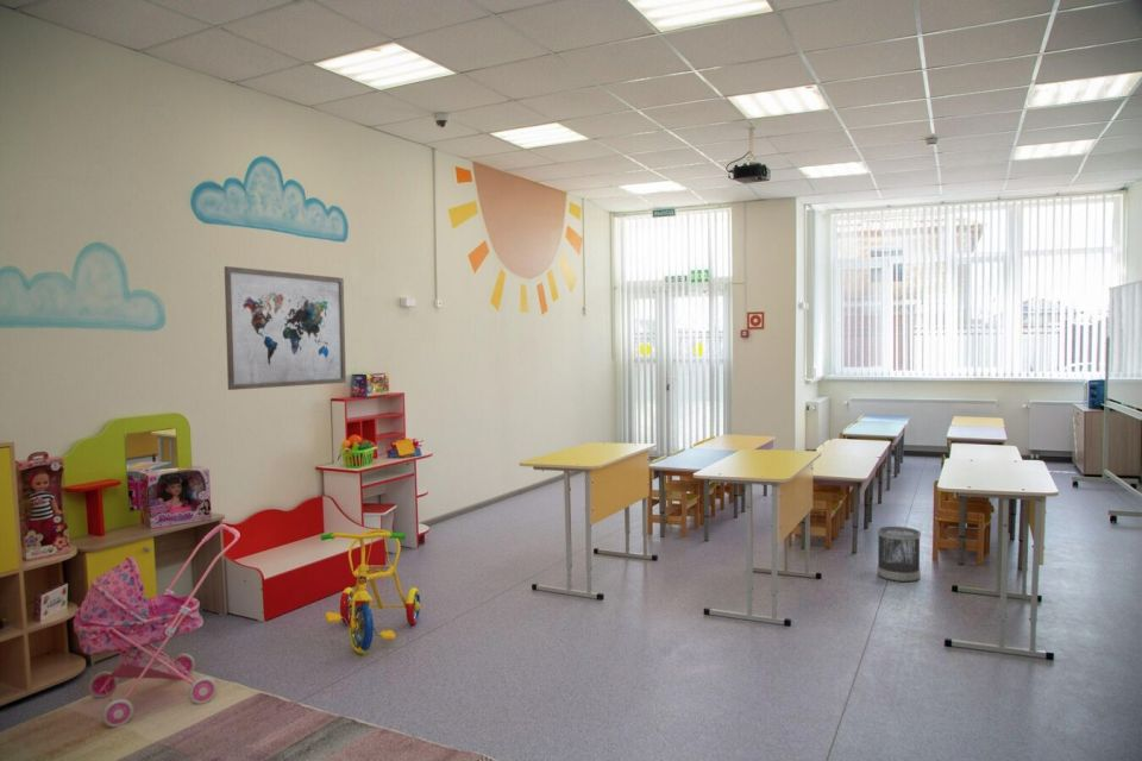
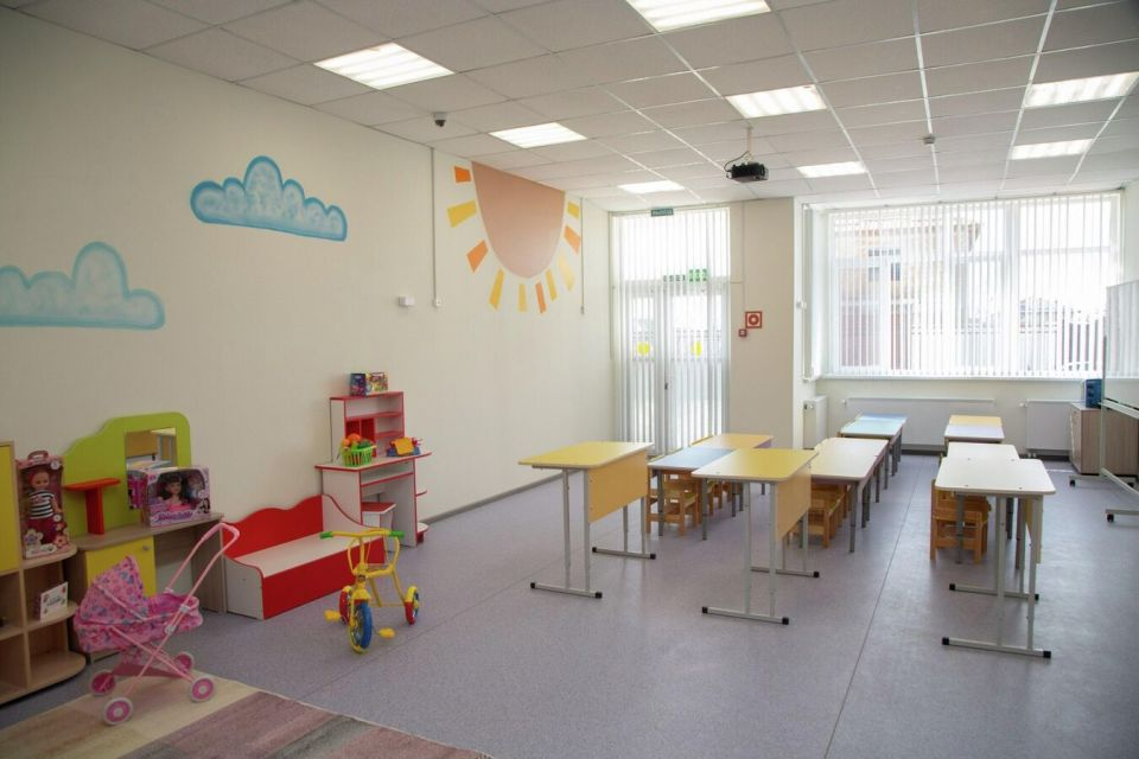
- wall art [224,265,347,391]
- wastebasket [877,526,922,583]
